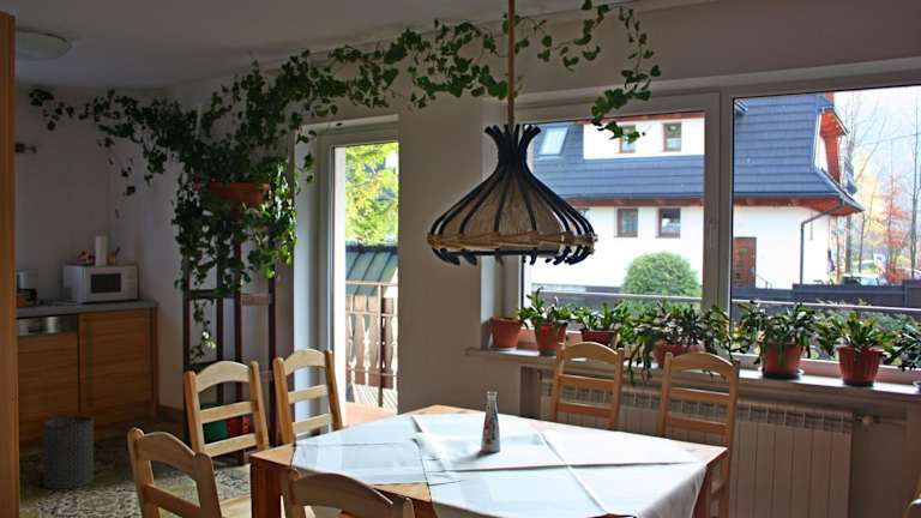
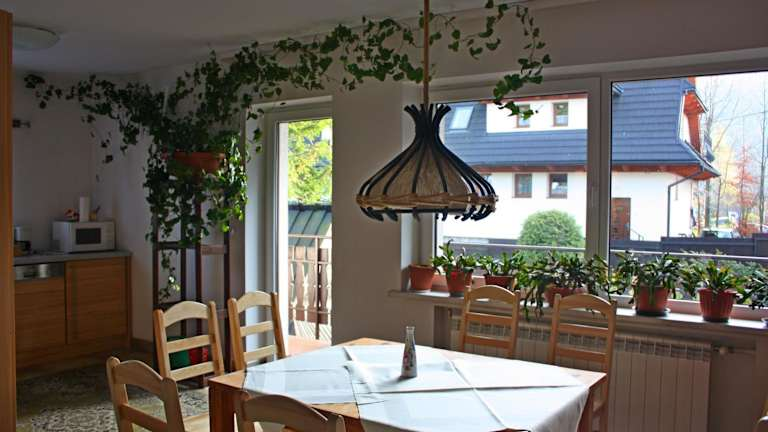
- trash can [42,415,95,490]
